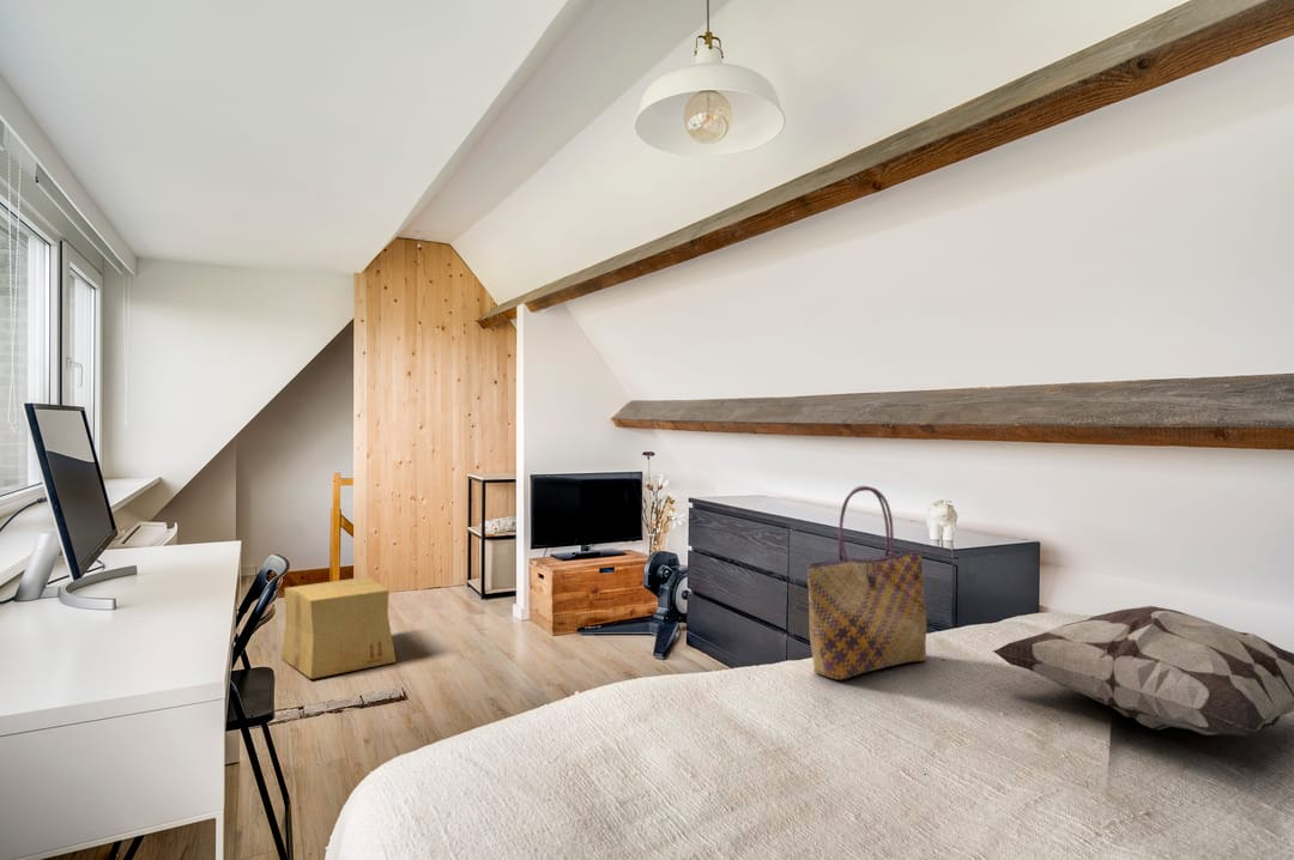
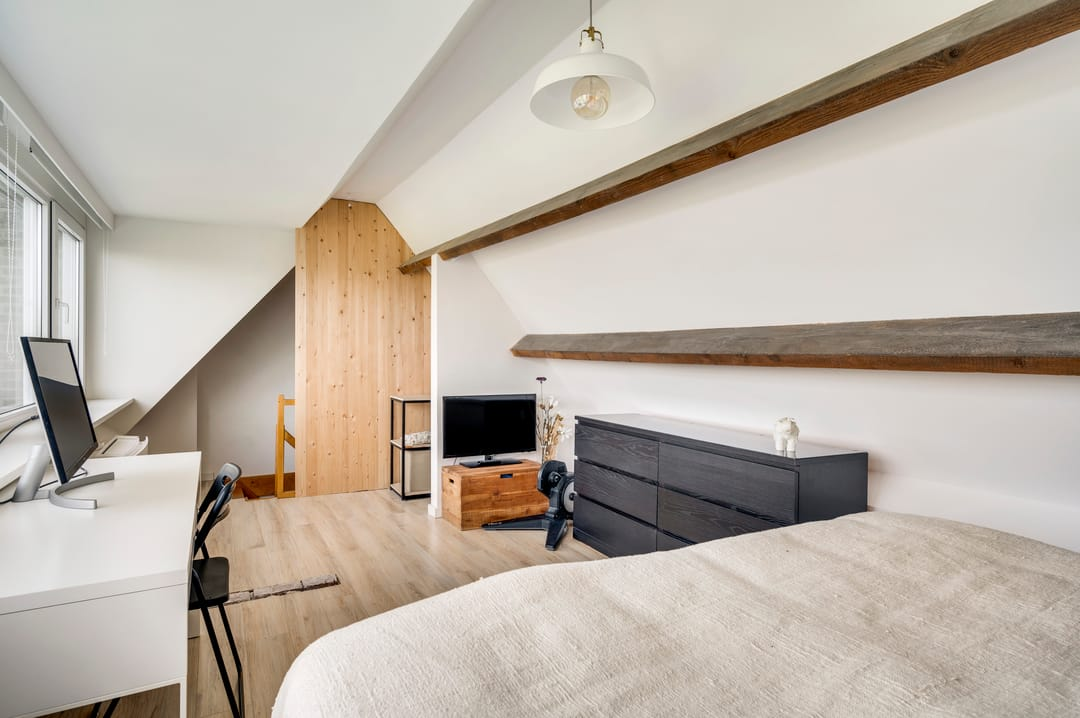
- tote bag [805,485,927,680]
- cardboard box [280,576,397,680]
- decorative pillow [991,605,1294,738]
